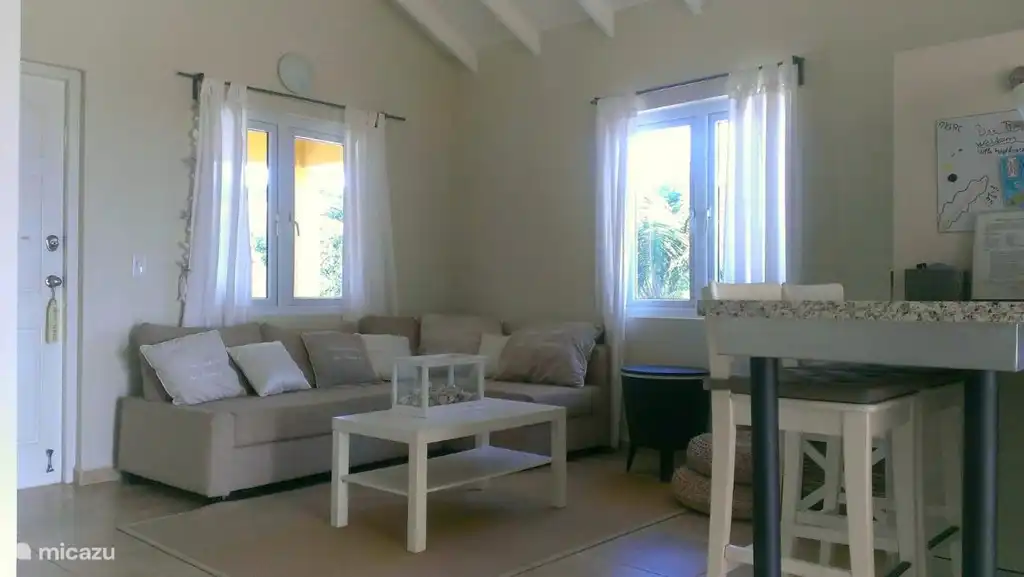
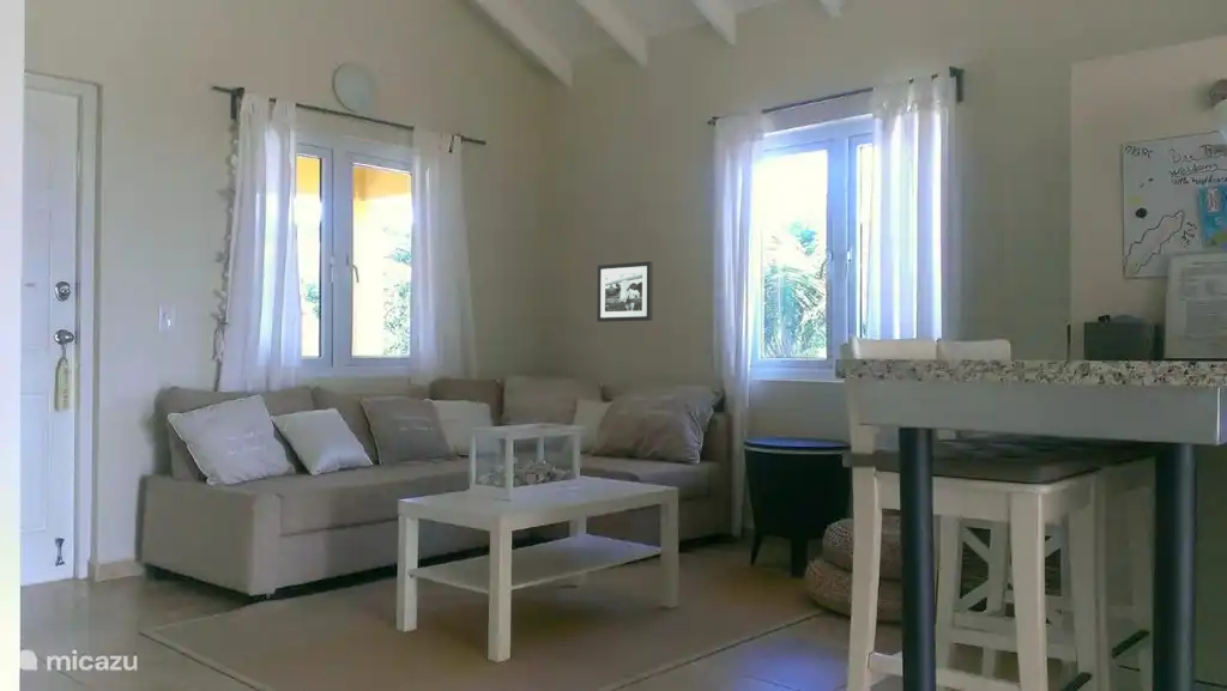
+ picture frame [596,260,654,323]
